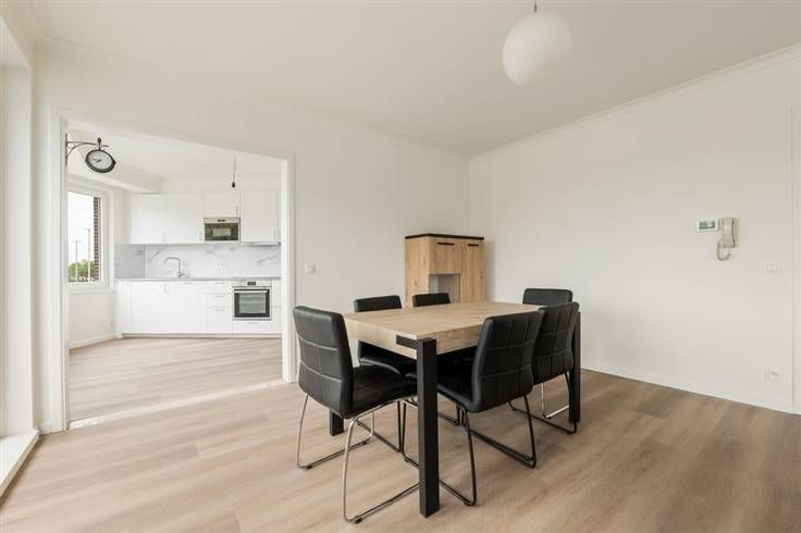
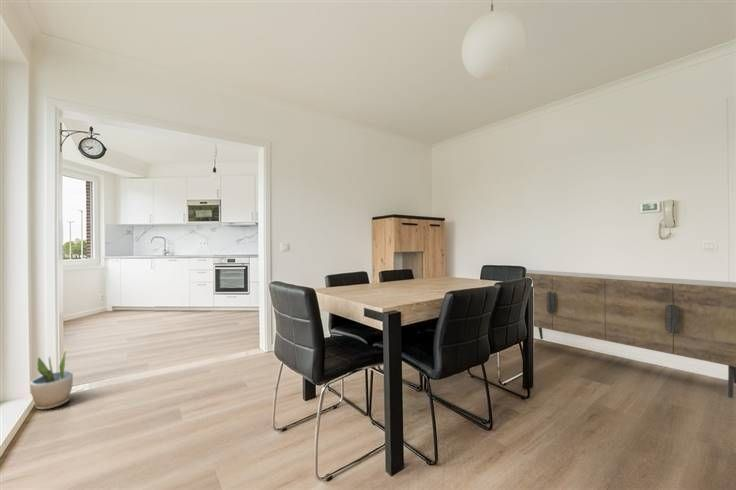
+ sideboard [524,269,736,399]
+ potted plant [29,346,74,411]
